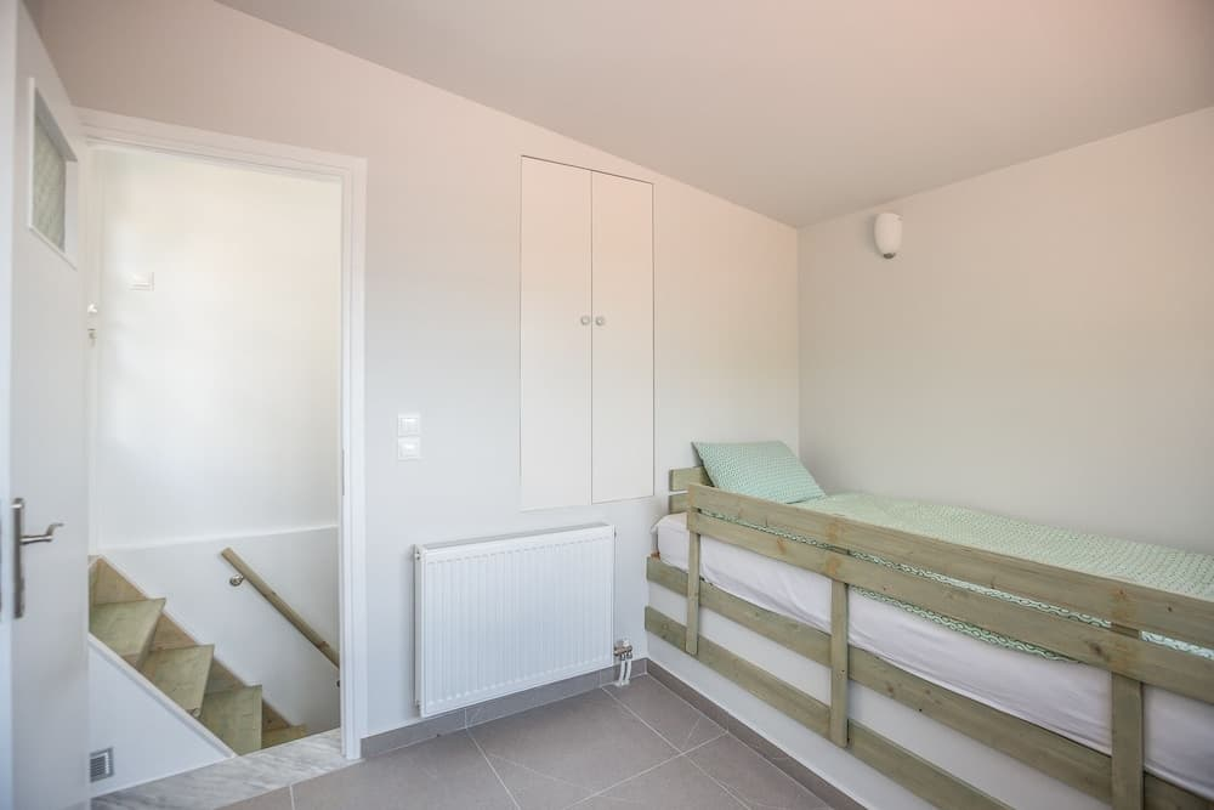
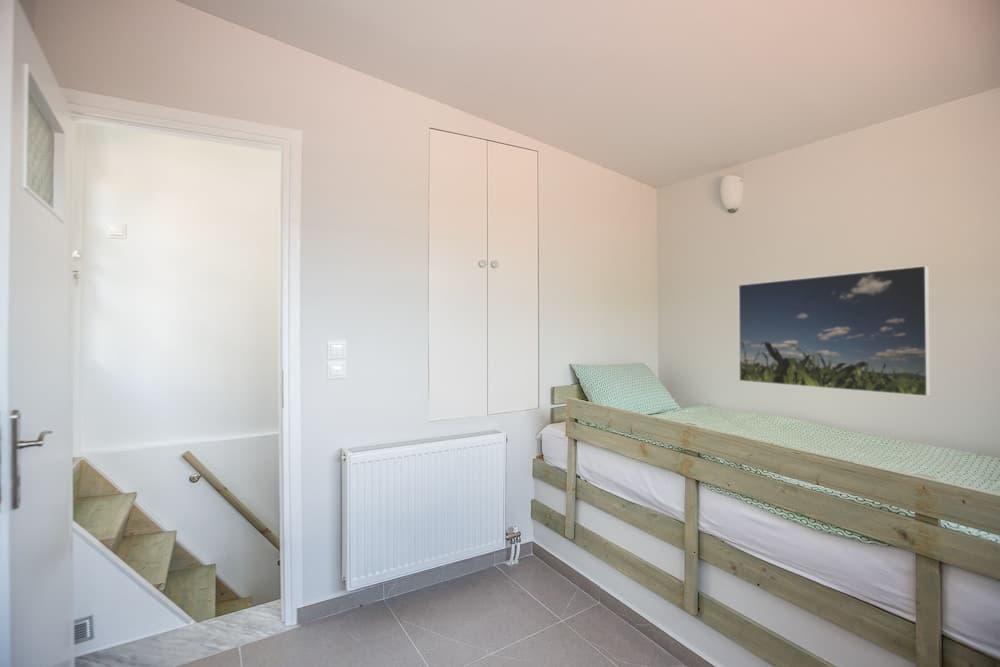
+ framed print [737,264,931,398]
